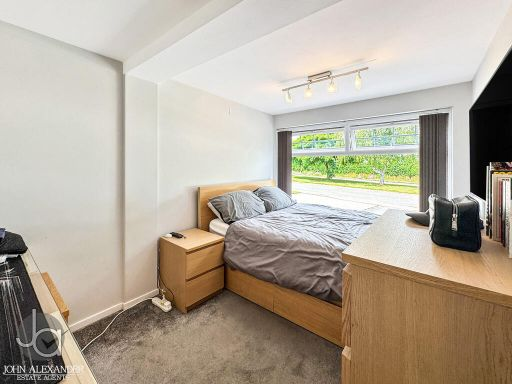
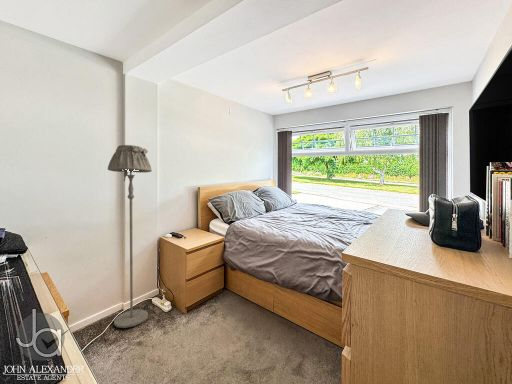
+ floor lamp [107,144,153,329]
